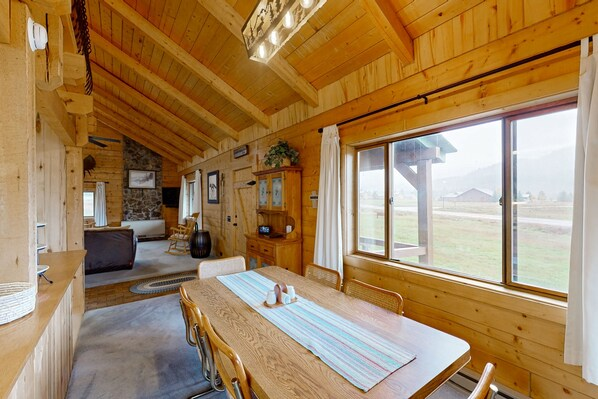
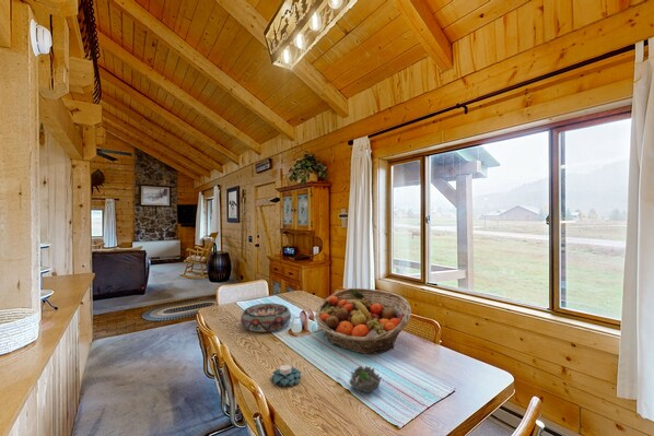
+ decorative bowl [240,303,292,333]
+ candle holder [268,363,302,387]
+ fruit basket [314,287,412,355]
+ flower [348,365,383,393]
